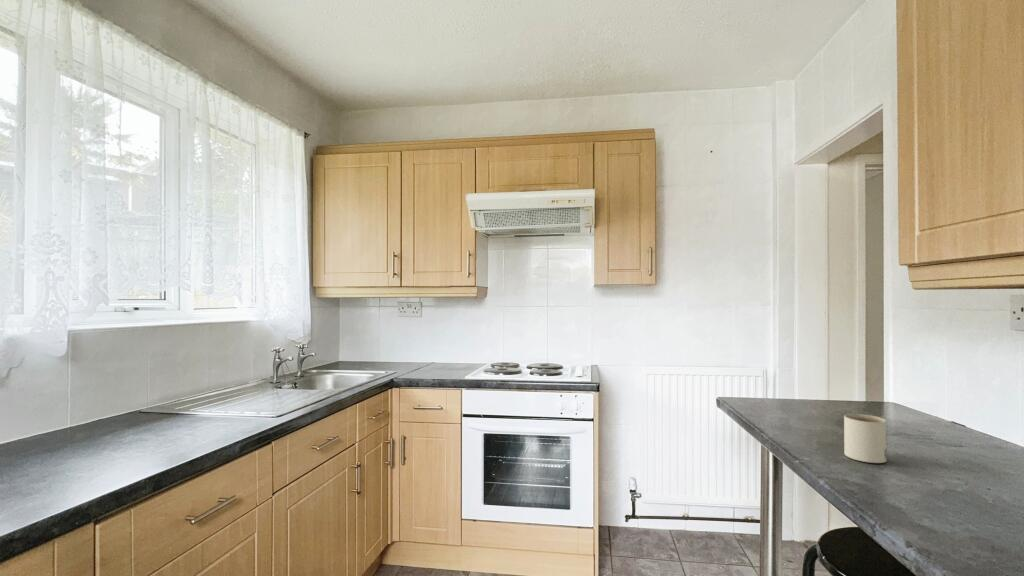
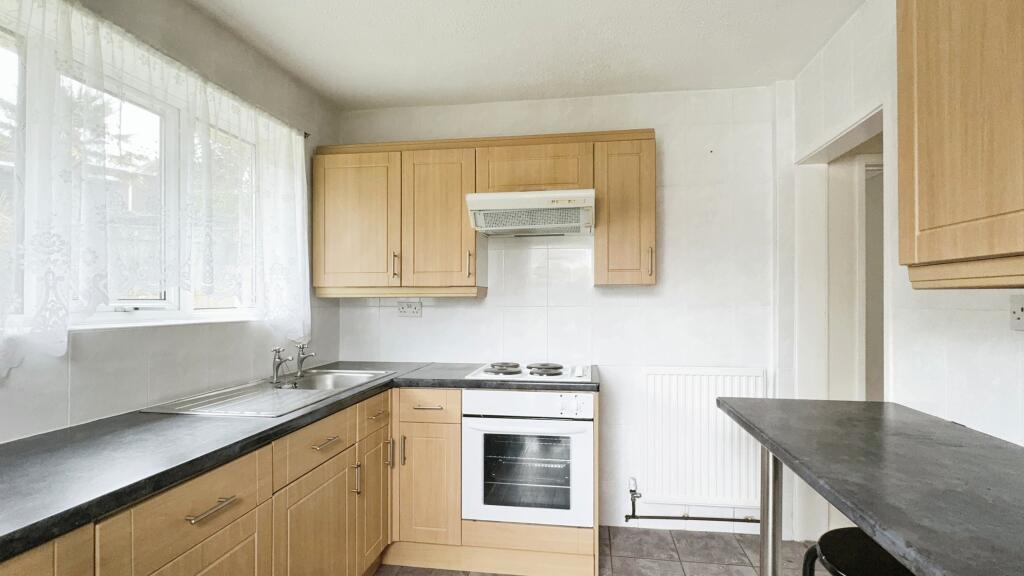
- mug [843,413,888,464]
